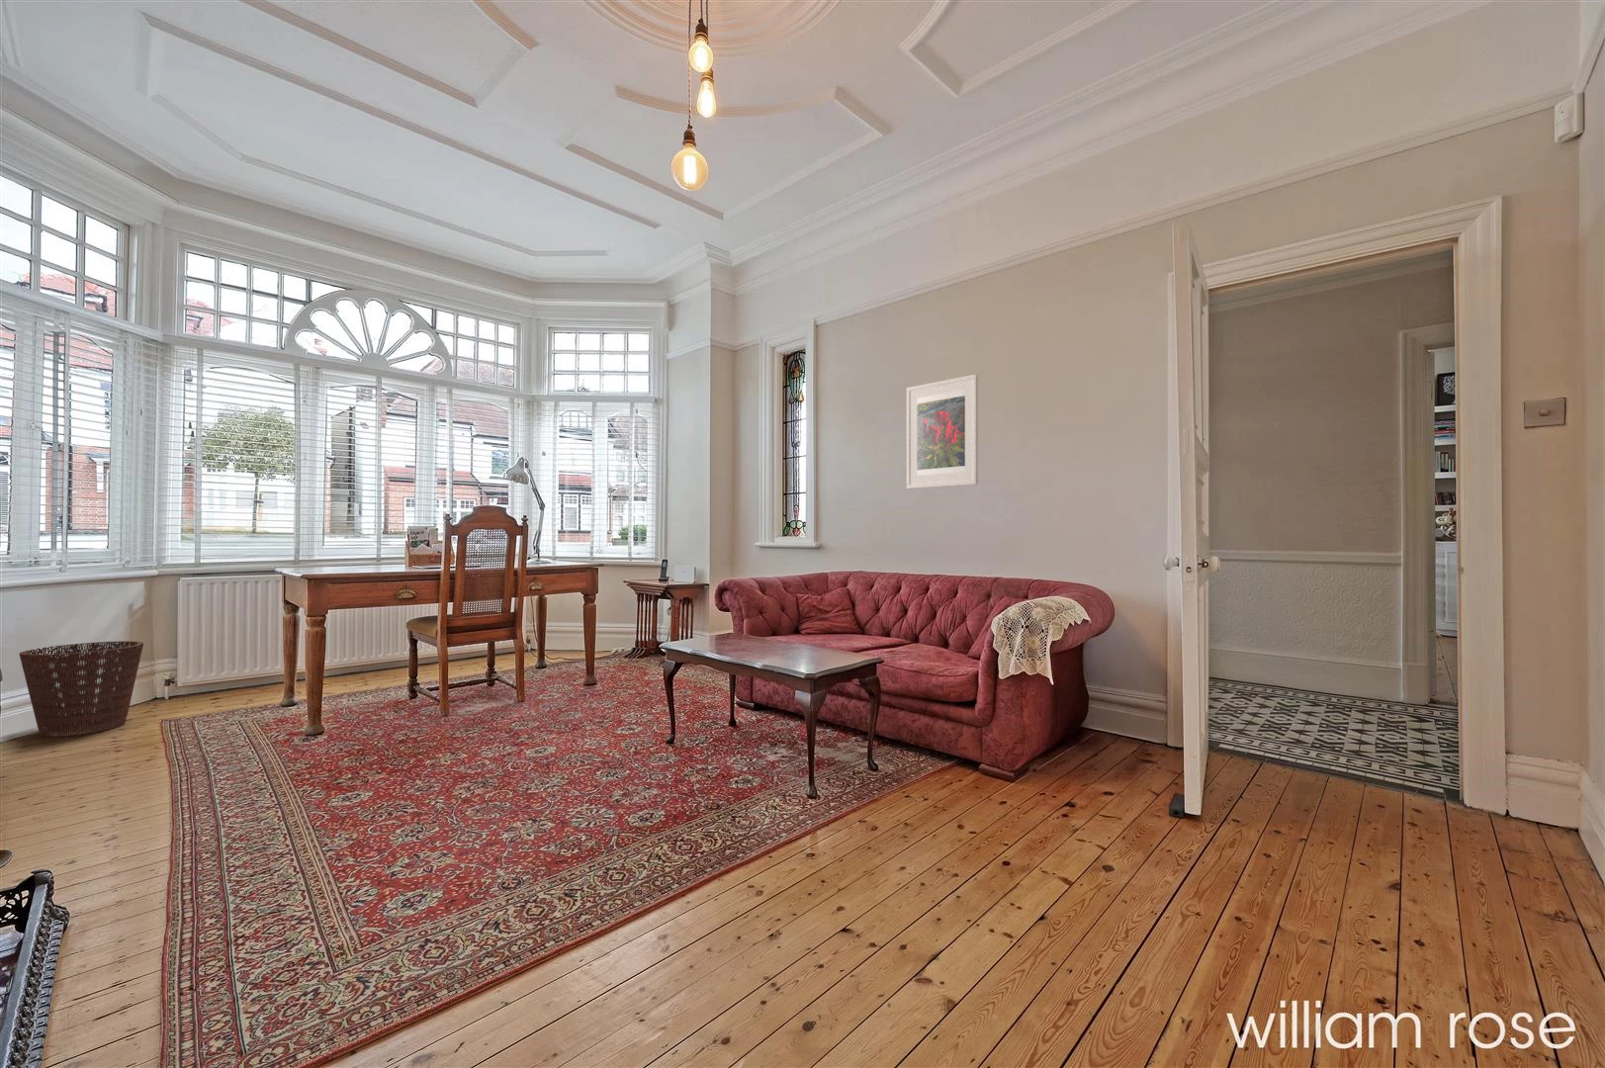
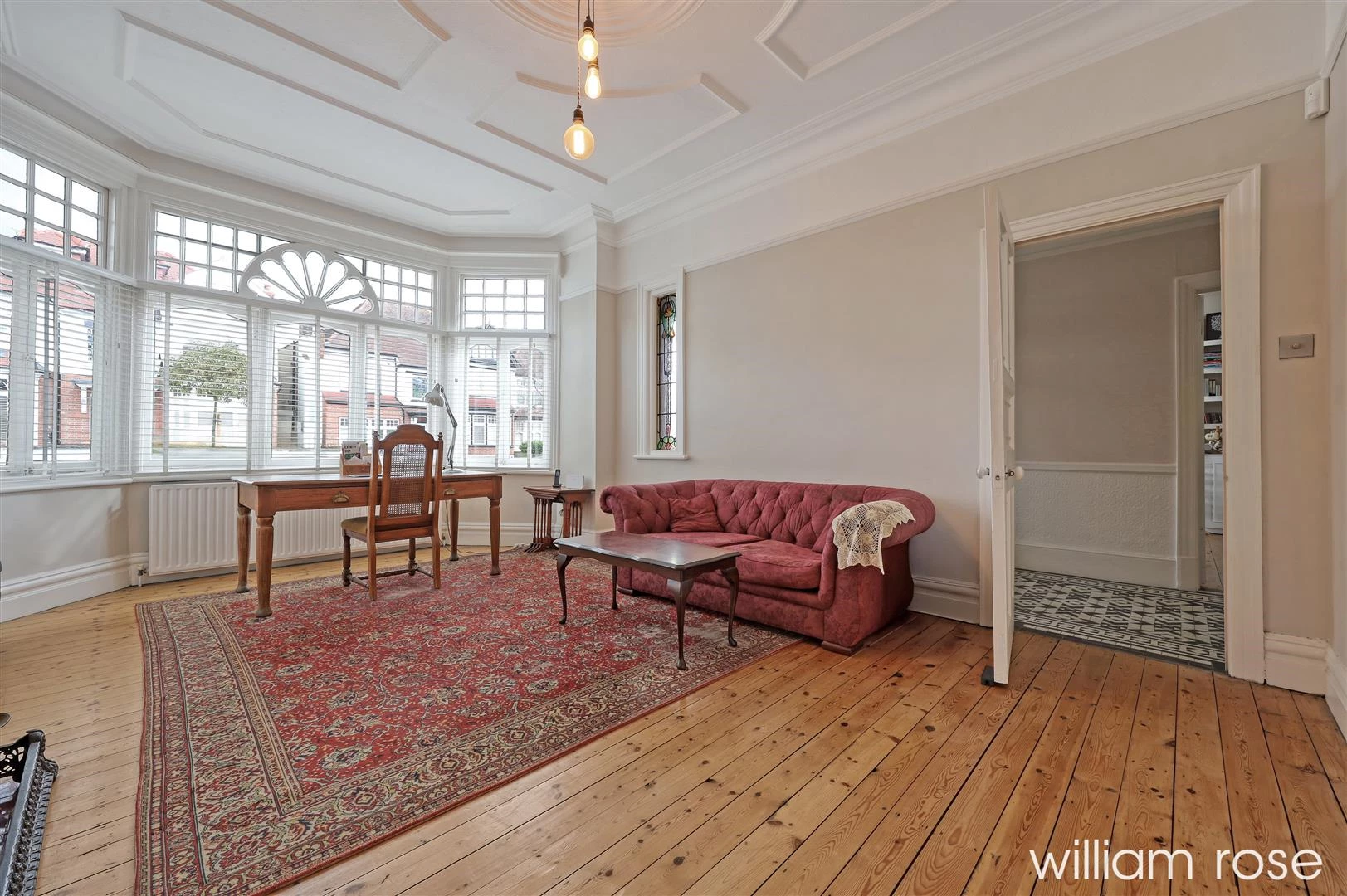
- basket [18,640,144,738]
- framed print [906,374,979,490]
